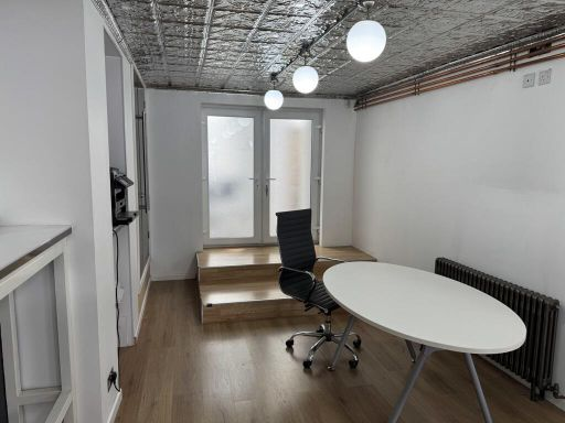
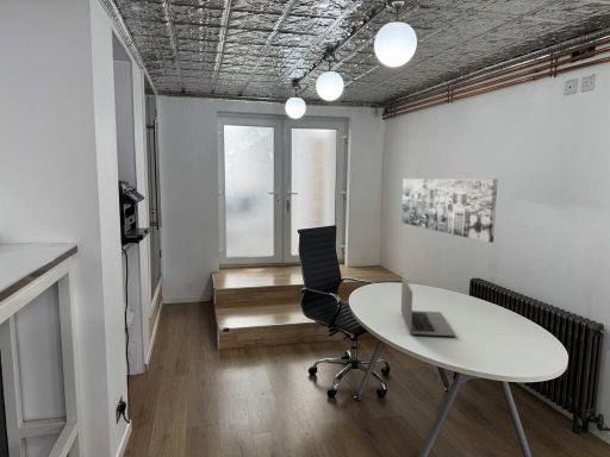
+ laptop [400,274,456,337]
+ wall art [400,177,499,244]
